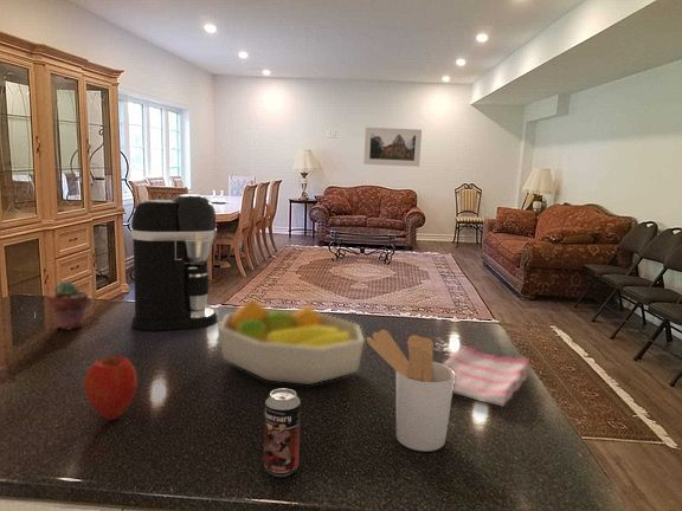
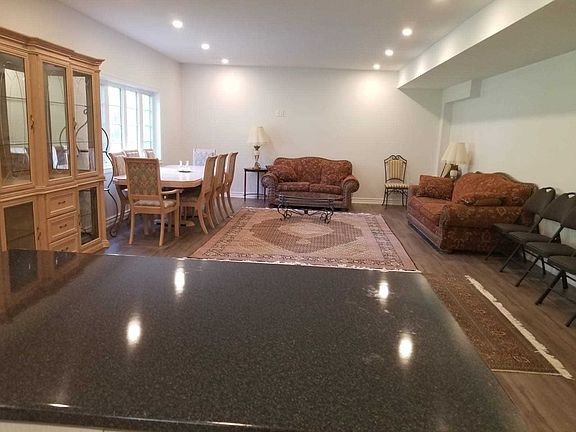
- beverage can [263,388,302,478]
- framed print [362,127,423,168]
- dish towel [442,345,532,408]
- fruit bowl [218,298,366,386]
- utensil holder [366,329,456,452]
- apple [83,355,139,421]
- coffee maker [130,193,219,331]
- potted succulent [49,280,90,331]
